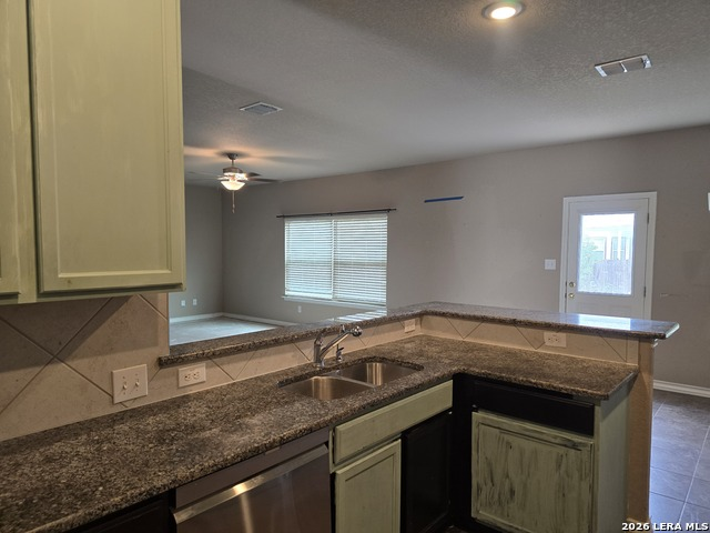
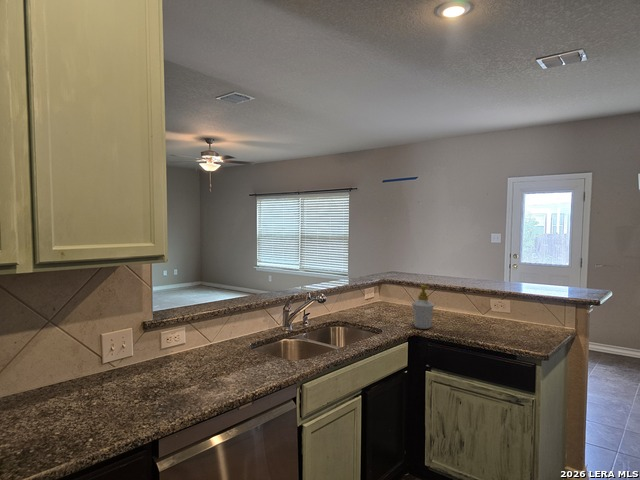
+ soap bottle [411,284,435,330]
